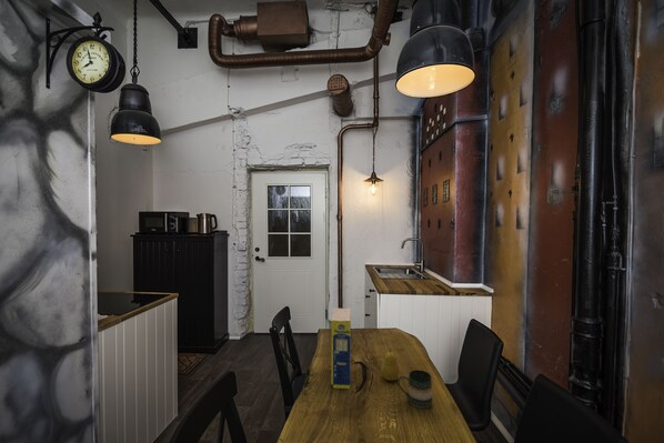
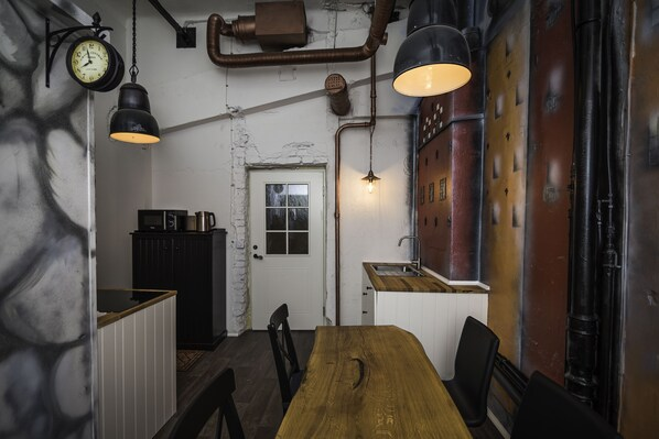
- mug [396,369,433,410]
- fruit [380,348,401,382]
- legume [330,306,352,390]
